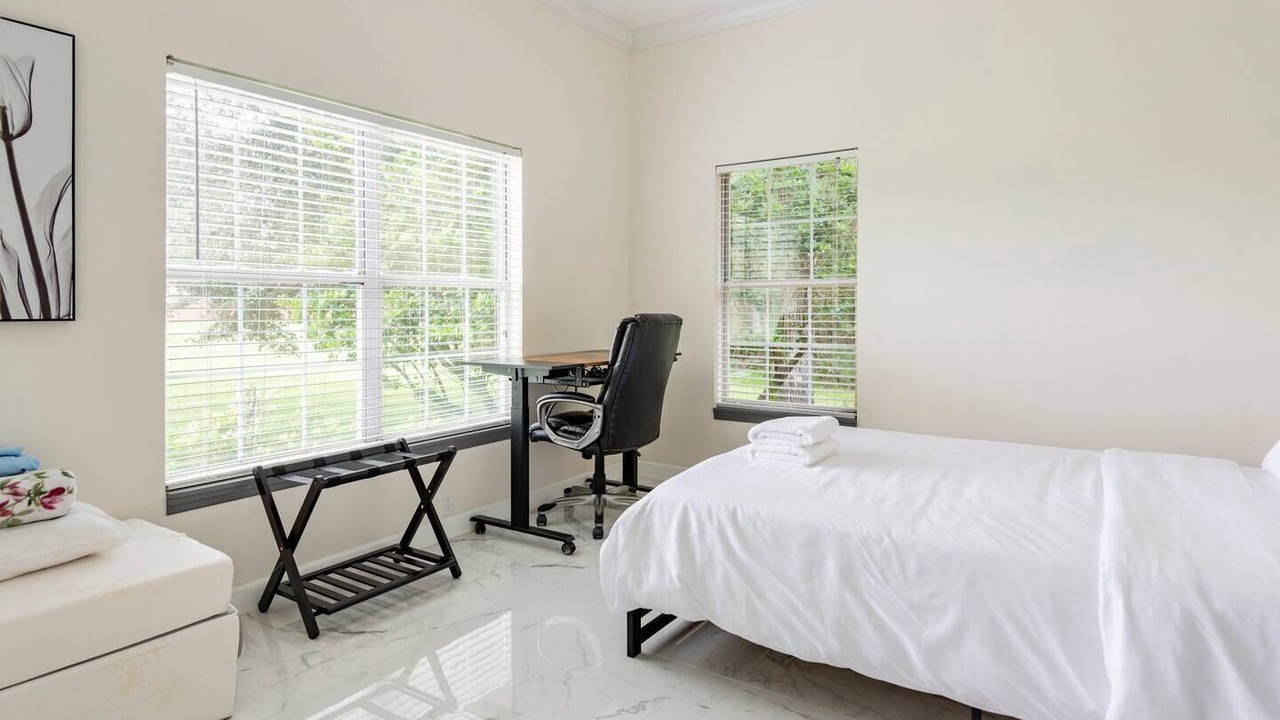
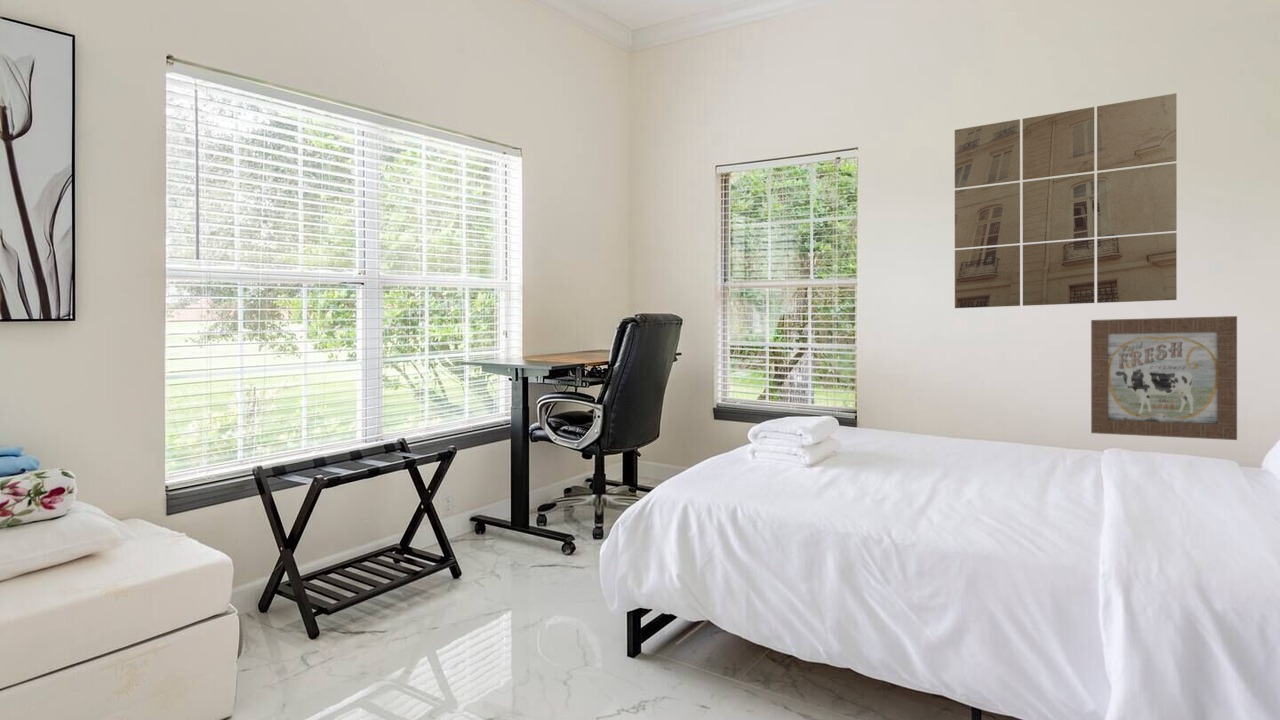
+ wall art [954,93,1178,309]
+ wall art [1090,315,1238,441]
